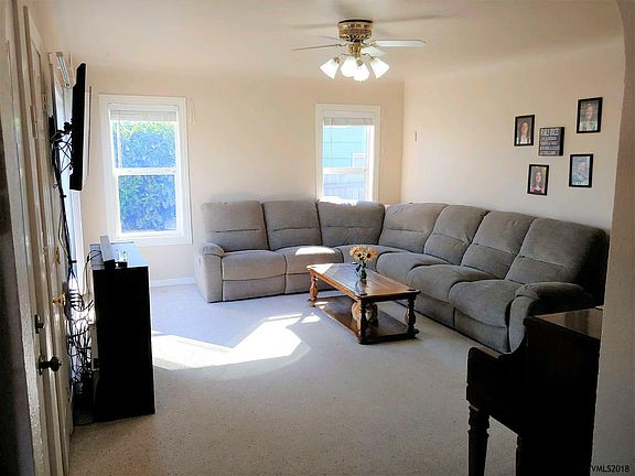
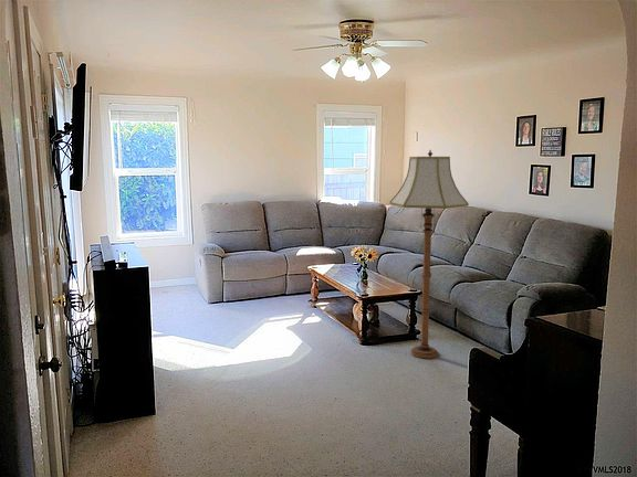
+ floor lamp [388,149,470,359]
